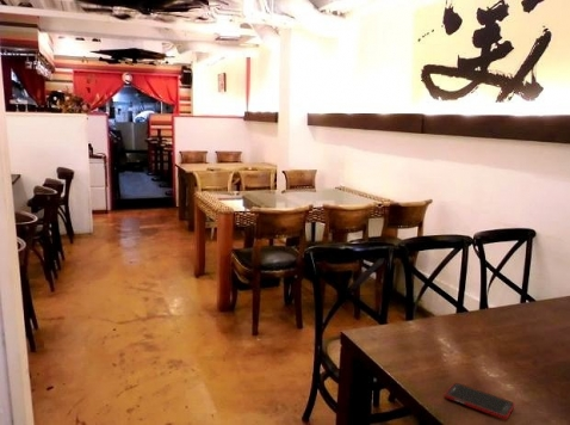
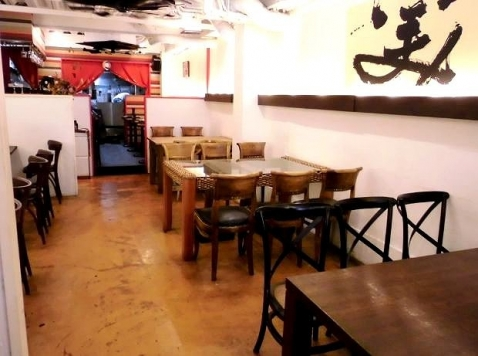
- cell phone [444,382,515,420]
